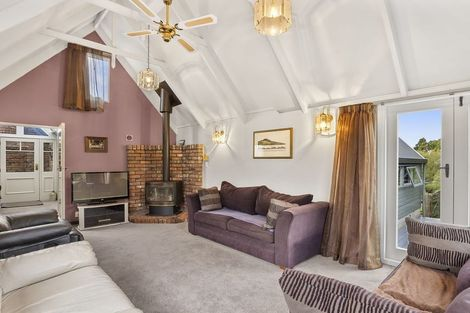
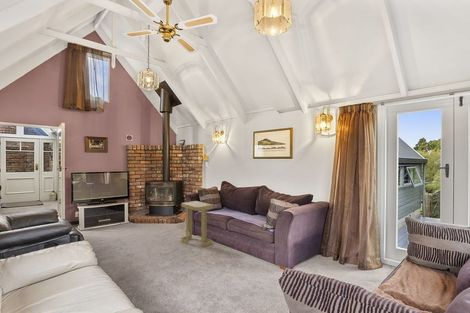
+ side table [180,200,213,248]
